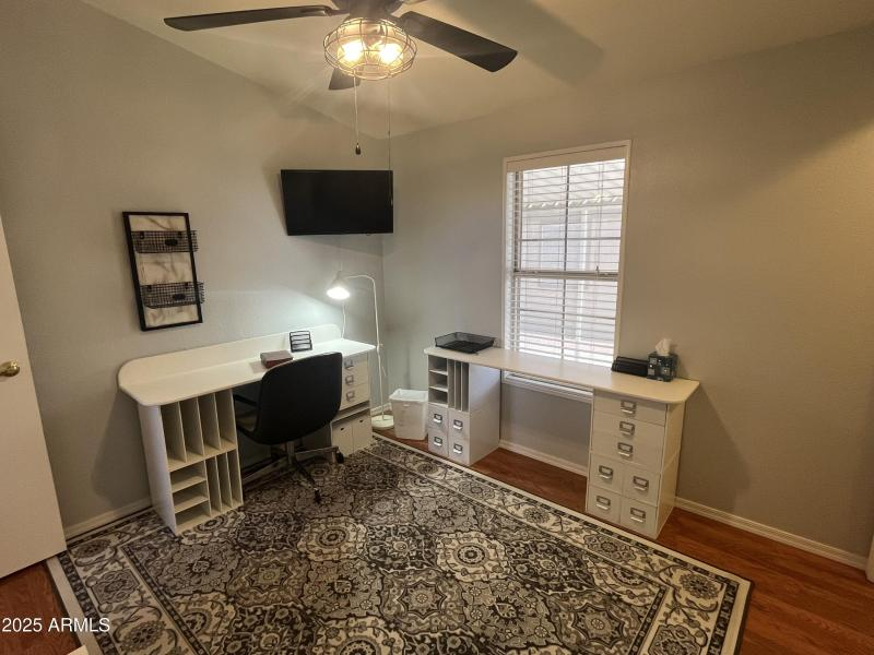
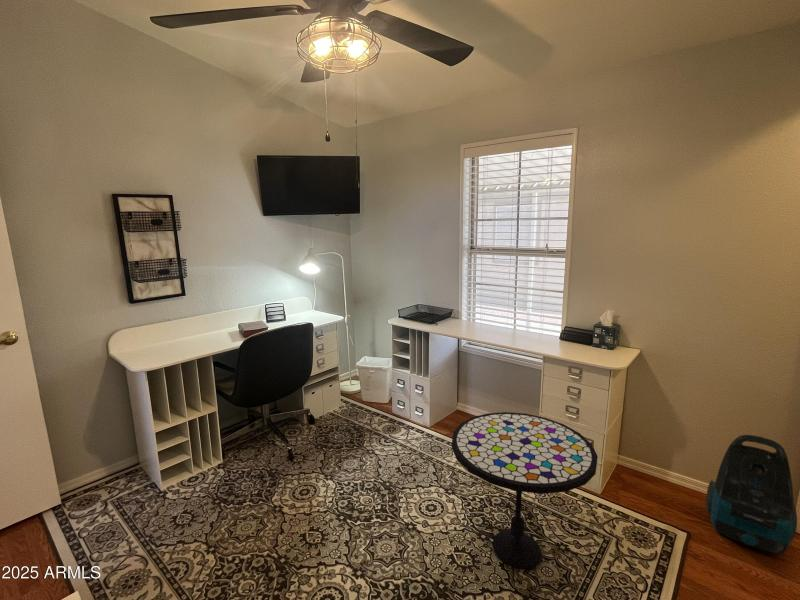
+ side table [451,411,599,570]
+ vacuum cleaner [705,434,798,555]
